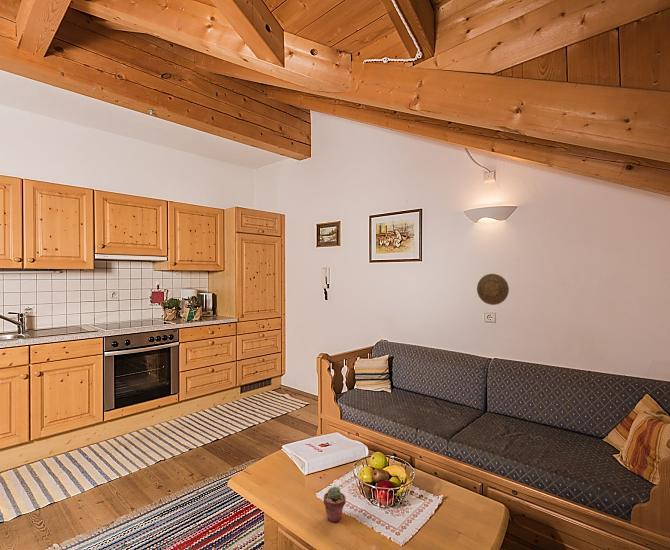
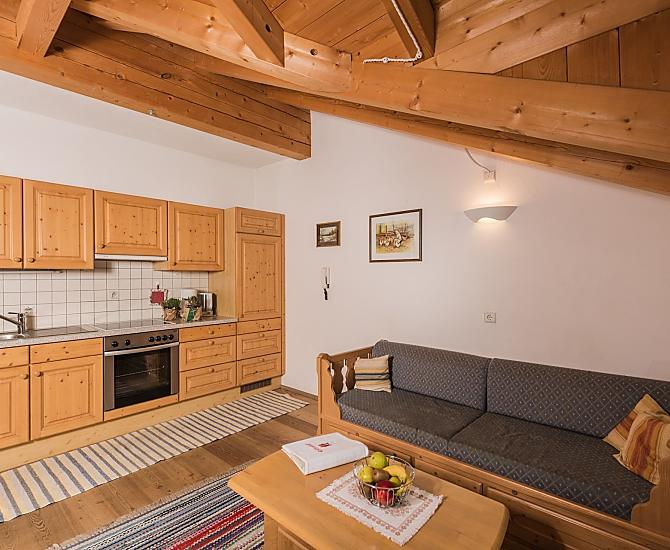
- potted succulent [322,486,347,523]
- decorative plate [476,273,510,306]
